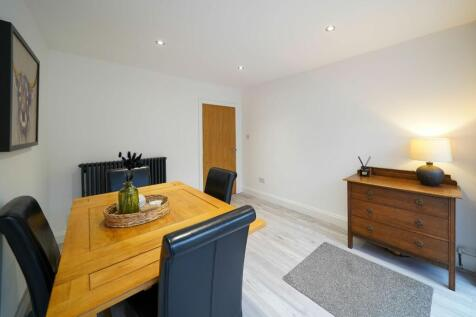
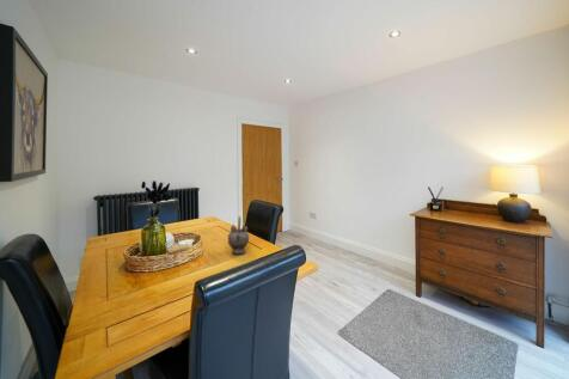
+ teapot [227,215,250,255]
